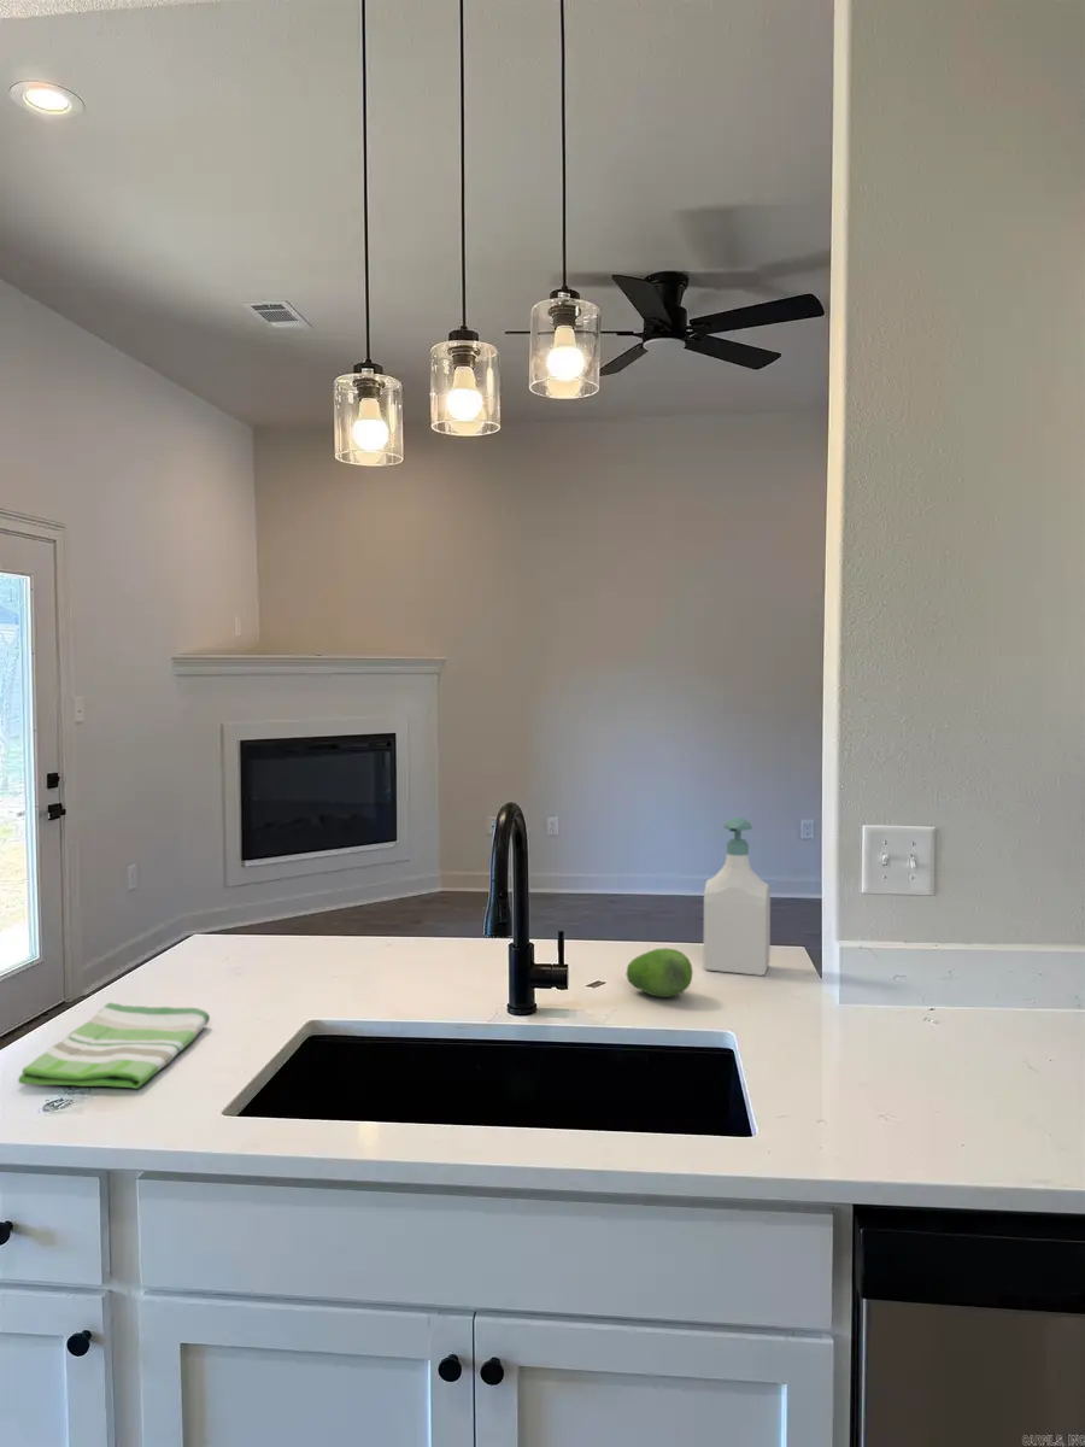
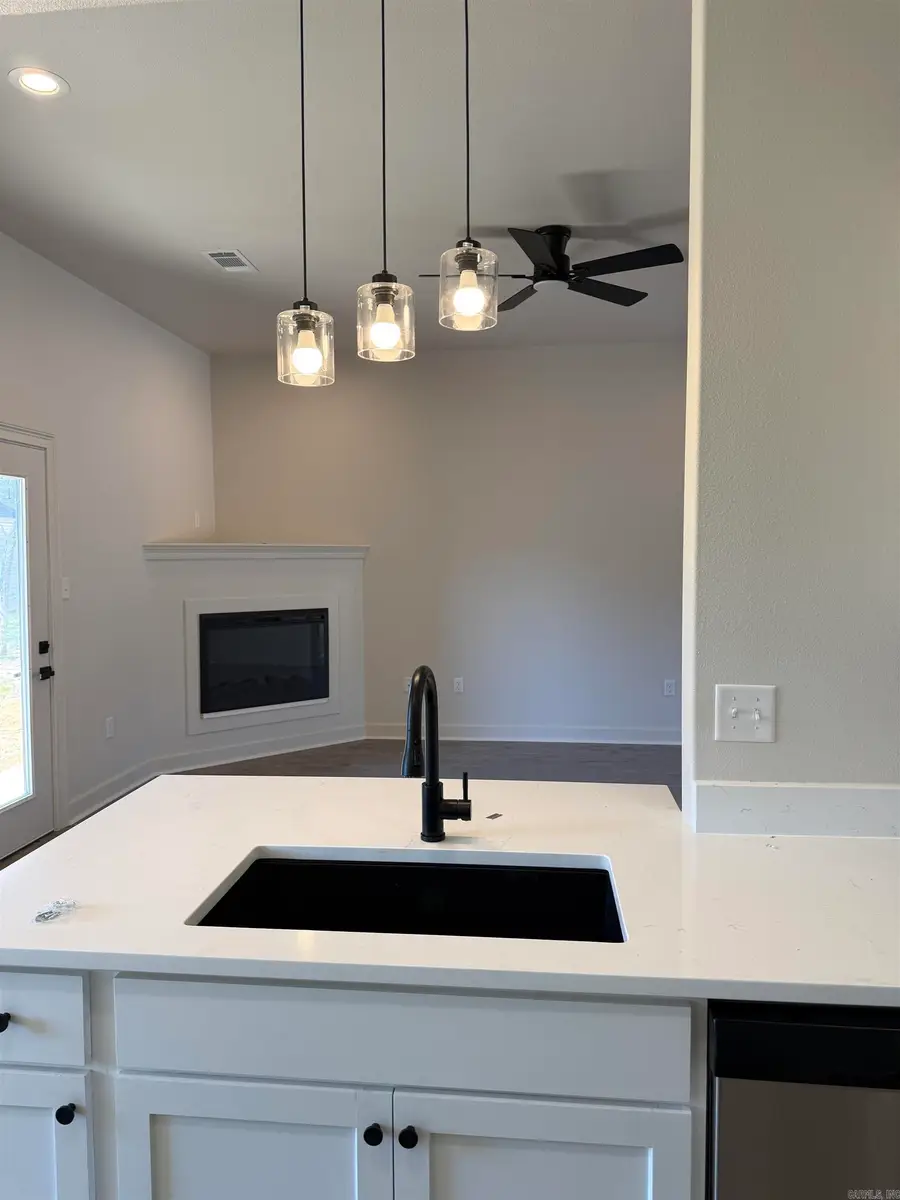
- soap bottle [703,816,772,977]
- fruit [626,947,693,998]
- dish towel [17,1001,211,1090]
